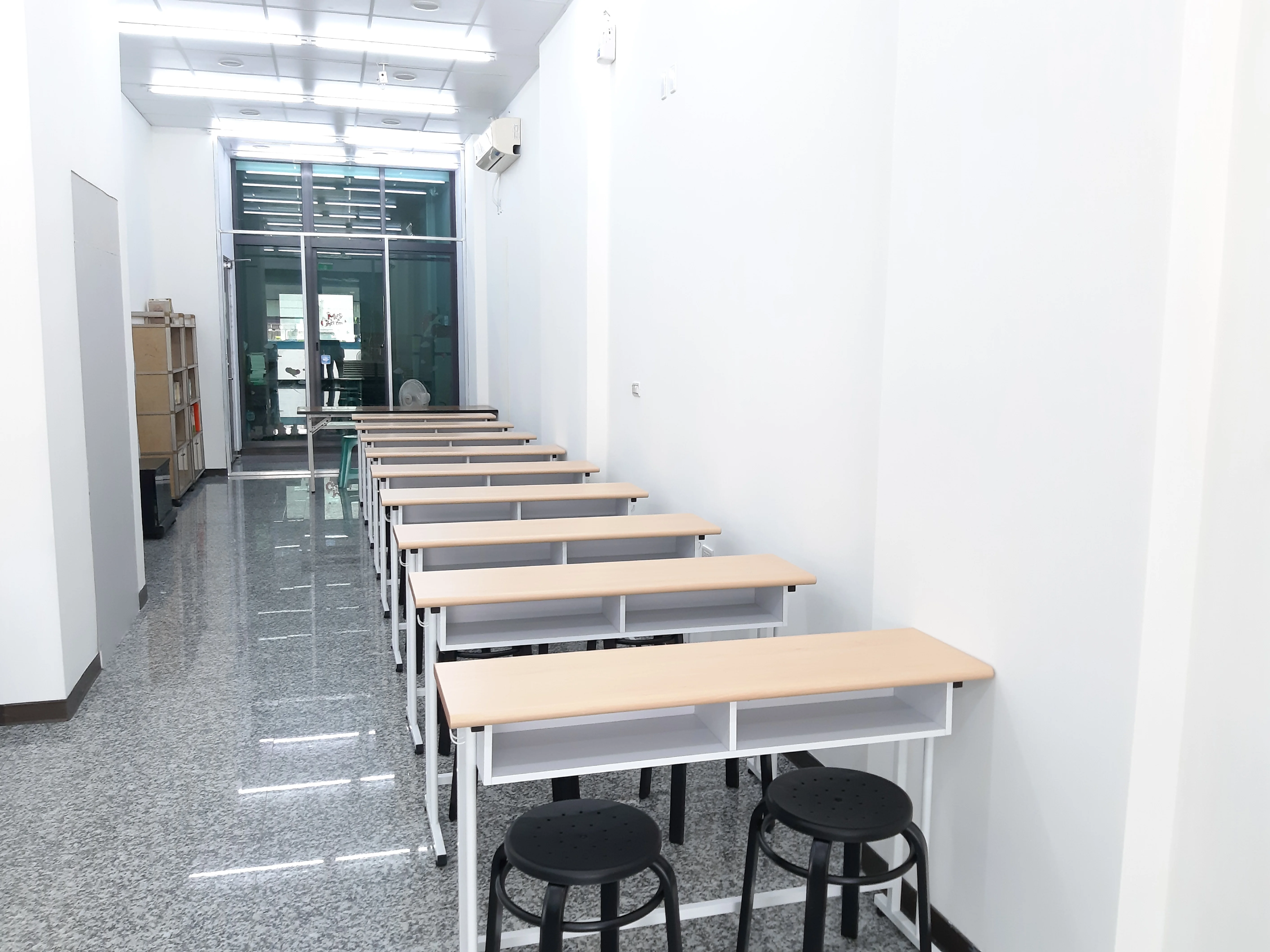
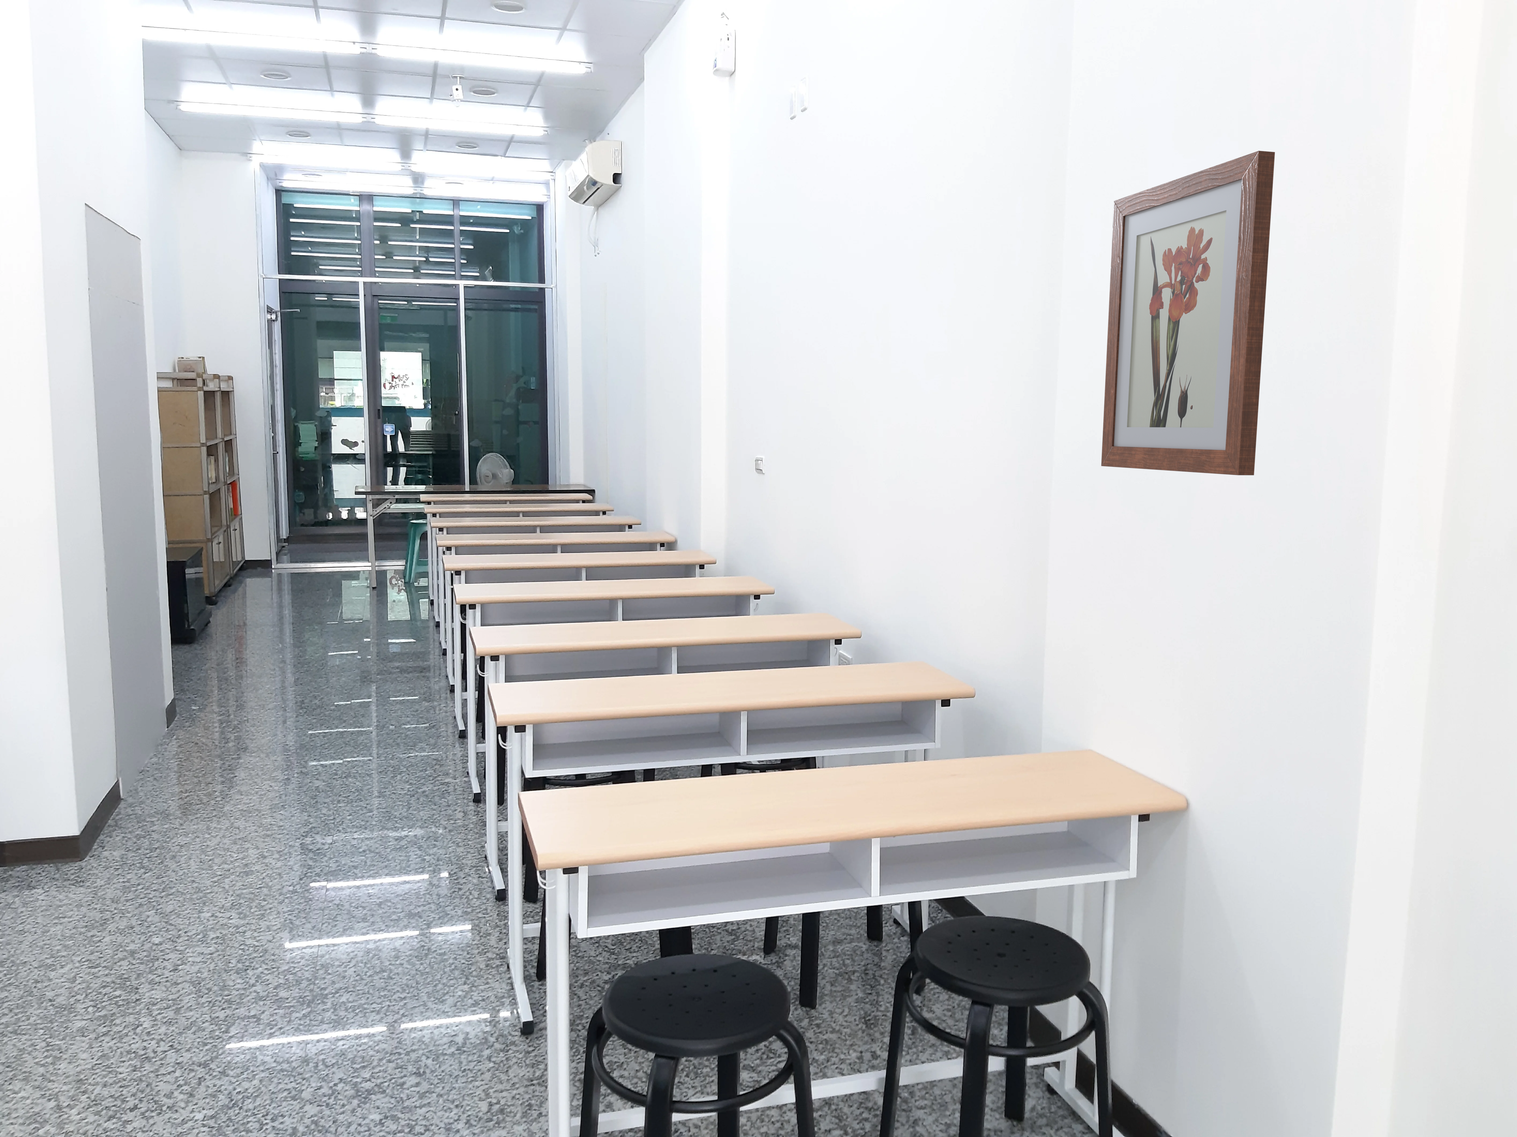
+ wall art [1100,150,1276,475]
